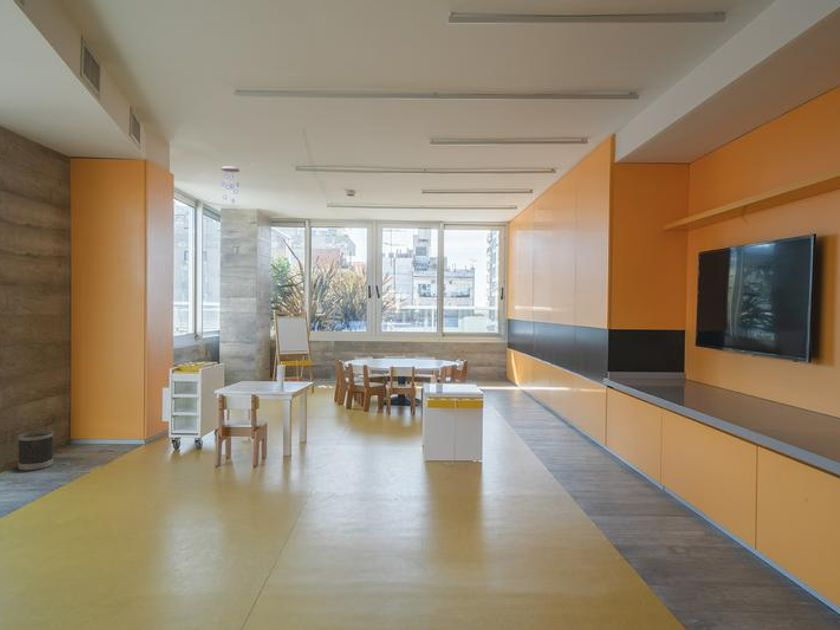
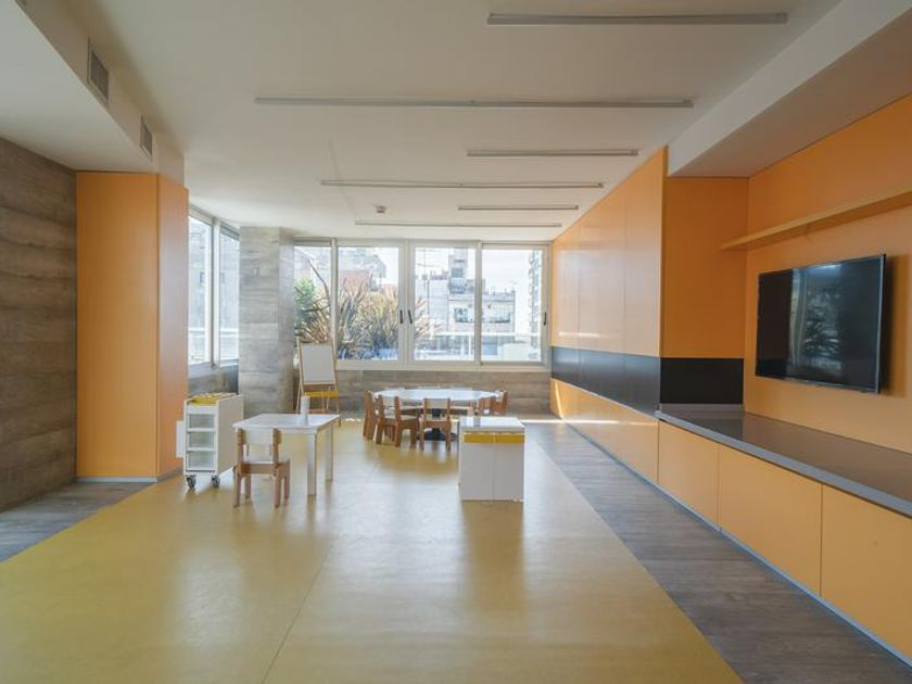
- ceiling mobile [220,165,241,204]
- wastebasket [17,430,54,472]
